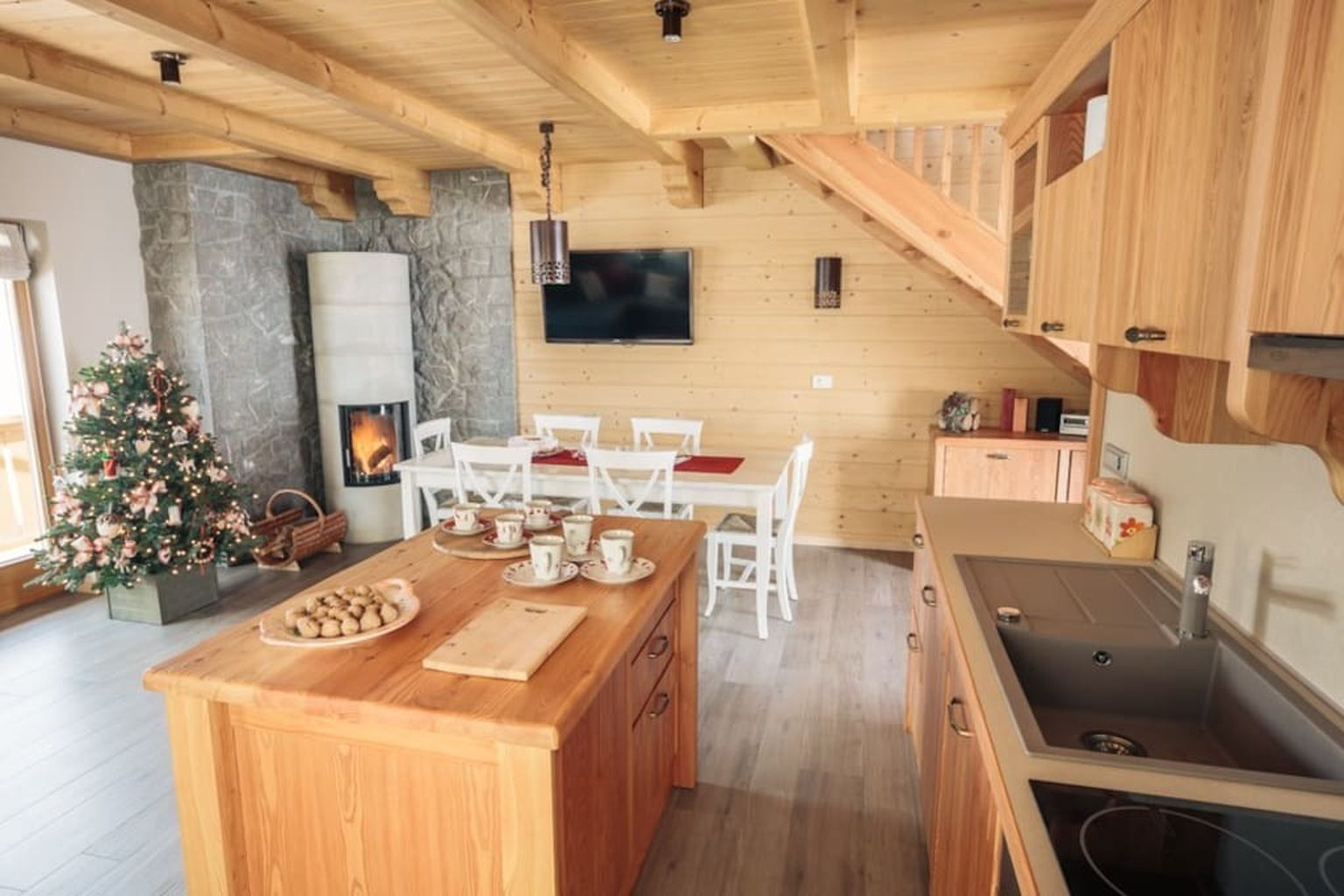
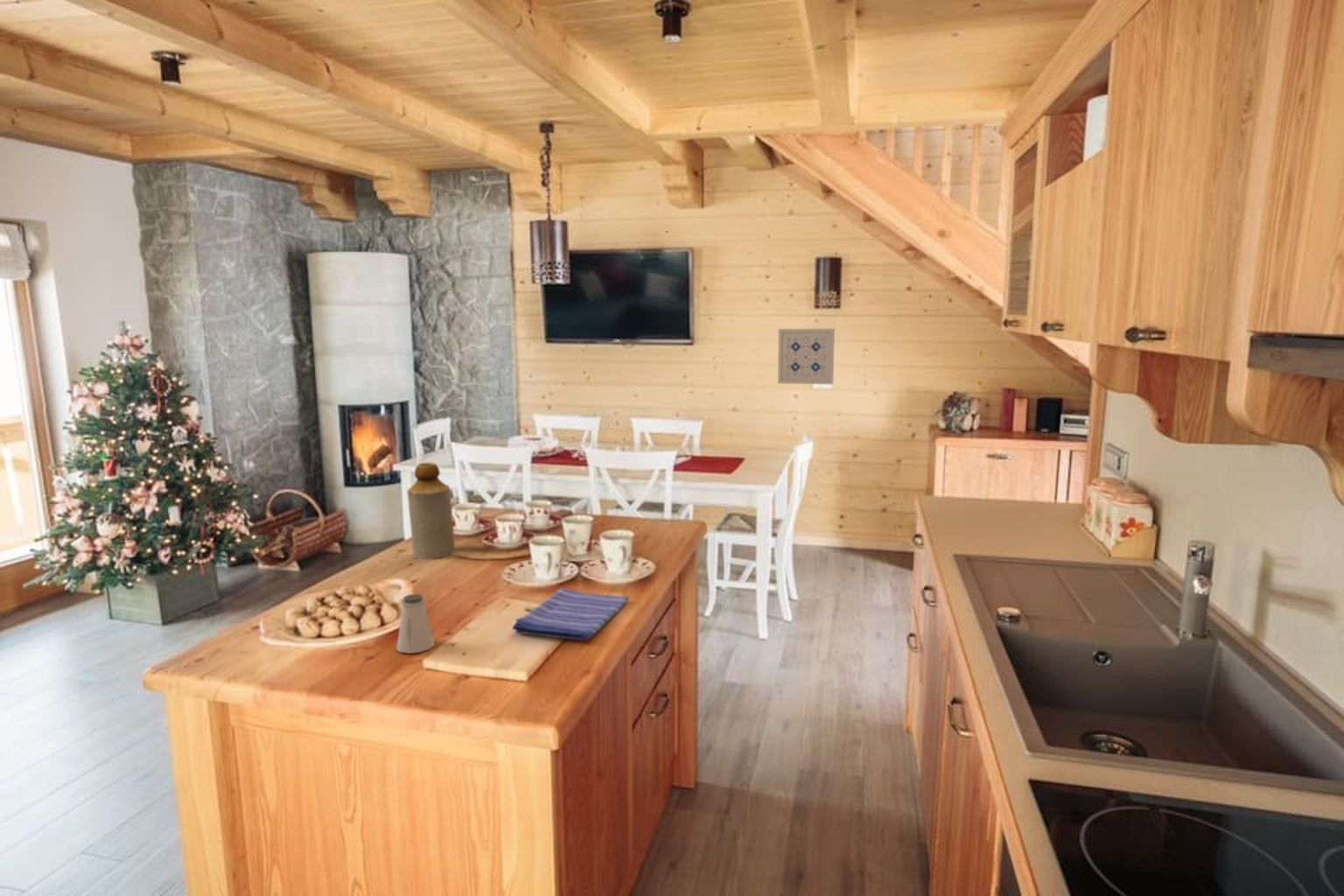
+ bottle [406,462,456,560]
+ dish towel [511,587,630,641]
+ wall art [777,328,836,385]
+ saltshaker [395,593,436,655]
